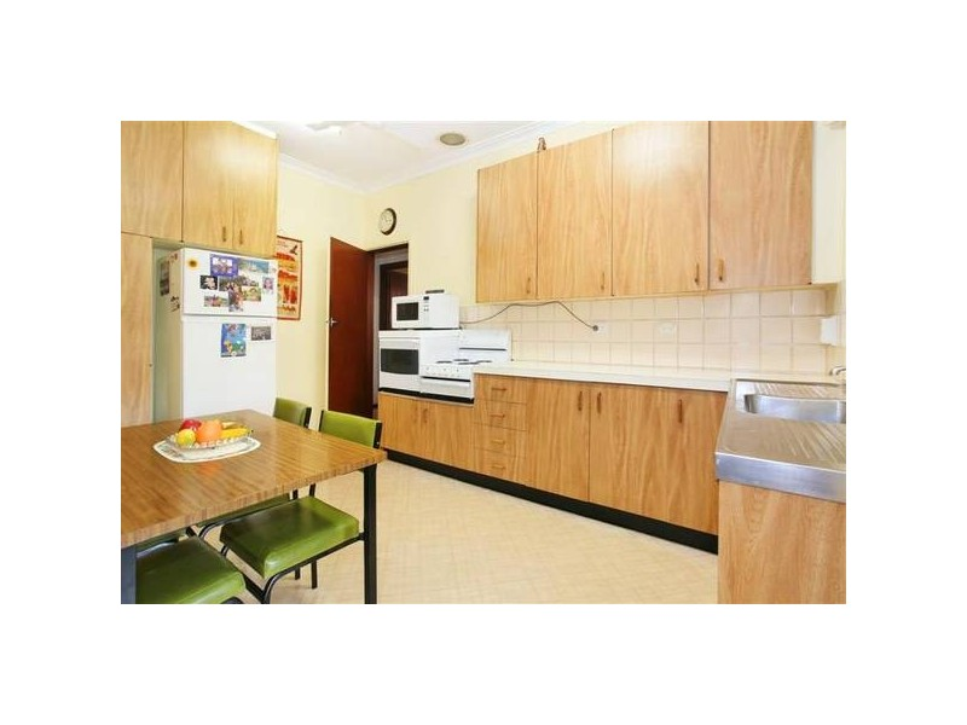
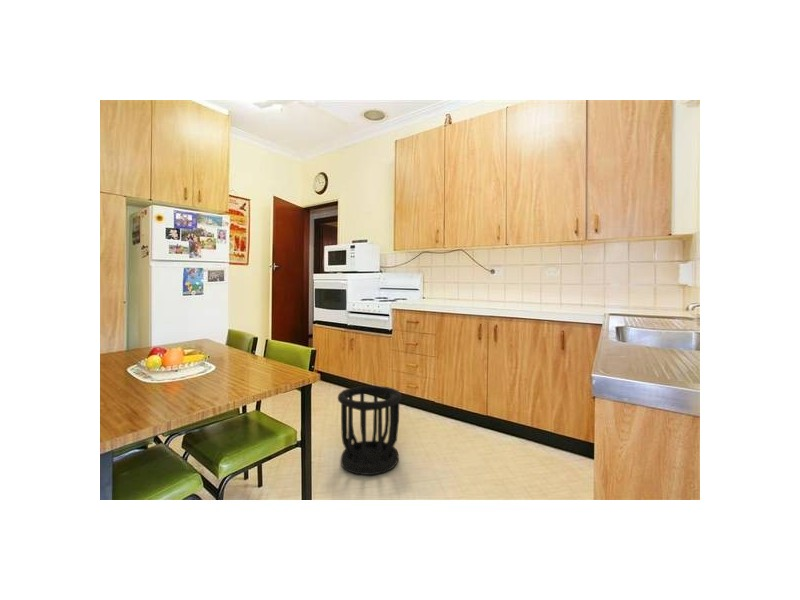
+ wastebasket [337,385,403,476]
